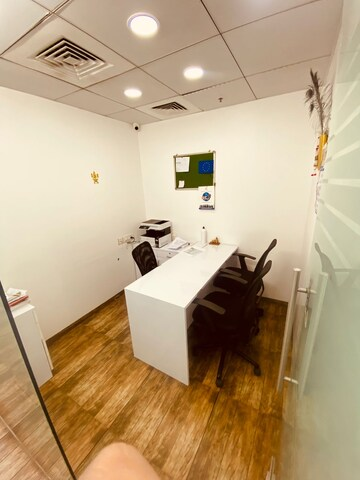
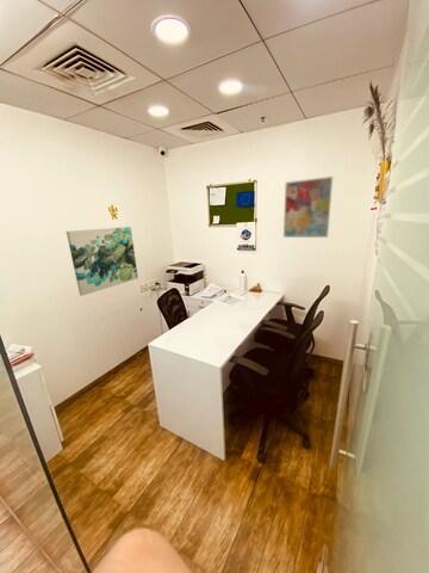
+ wall art [282,175,334,239]
+ wall art [66,226,139,297]
